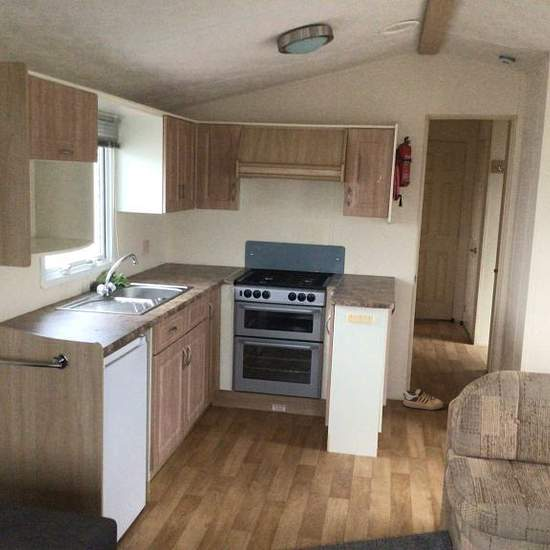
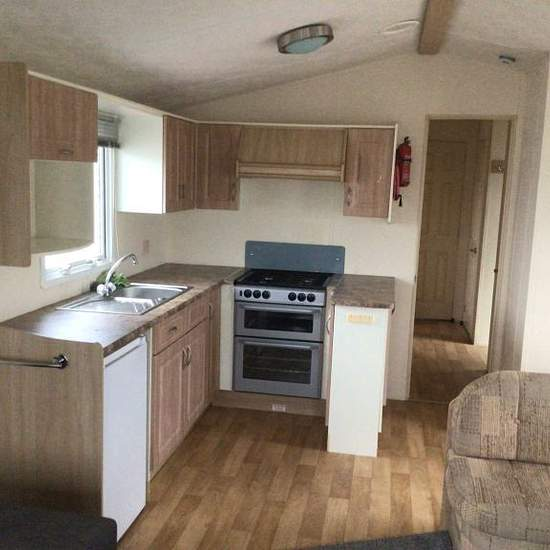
- shoe [399,388,444,411]
